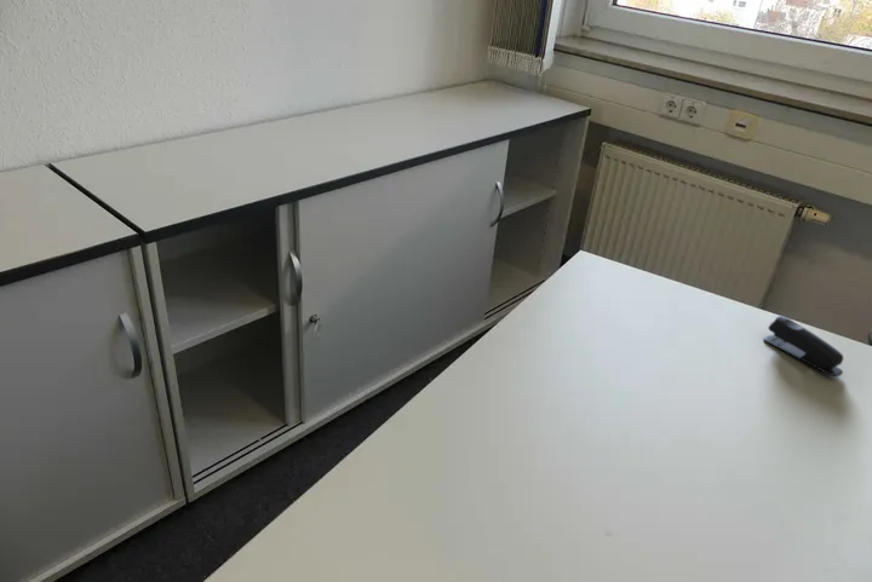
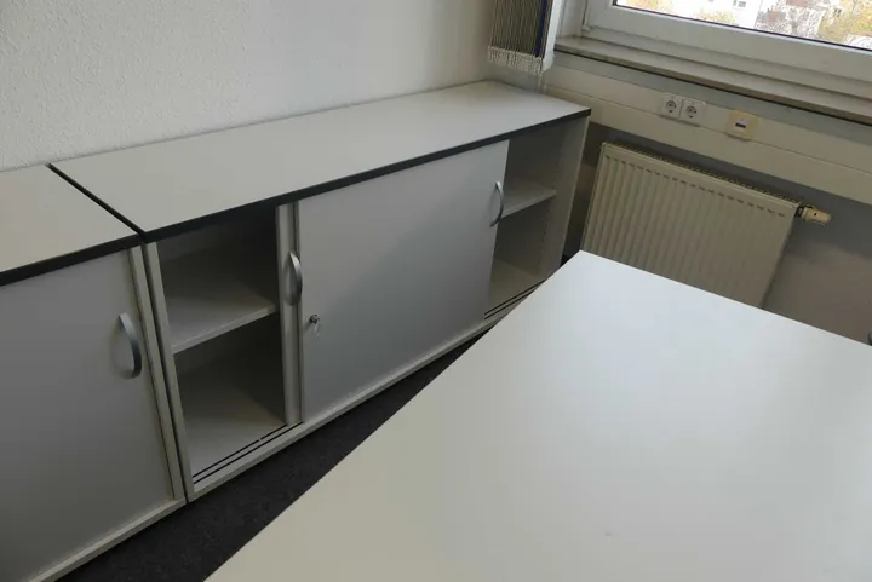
- stapler [762,315,844,378]
